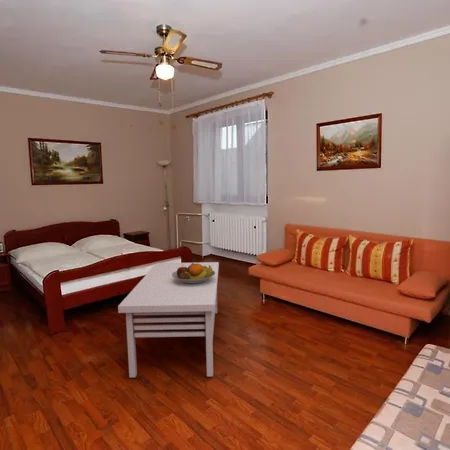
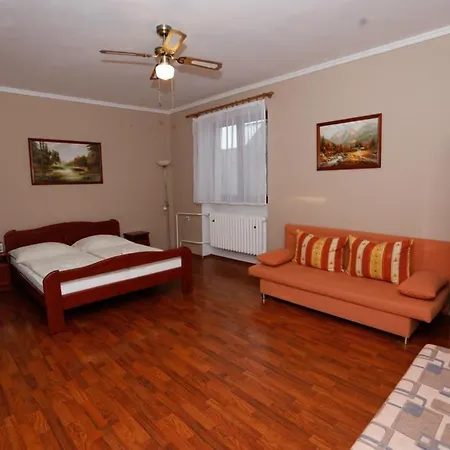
- fruit bowl [172,262,215,284]
- coffee table [117,261,220,378]
